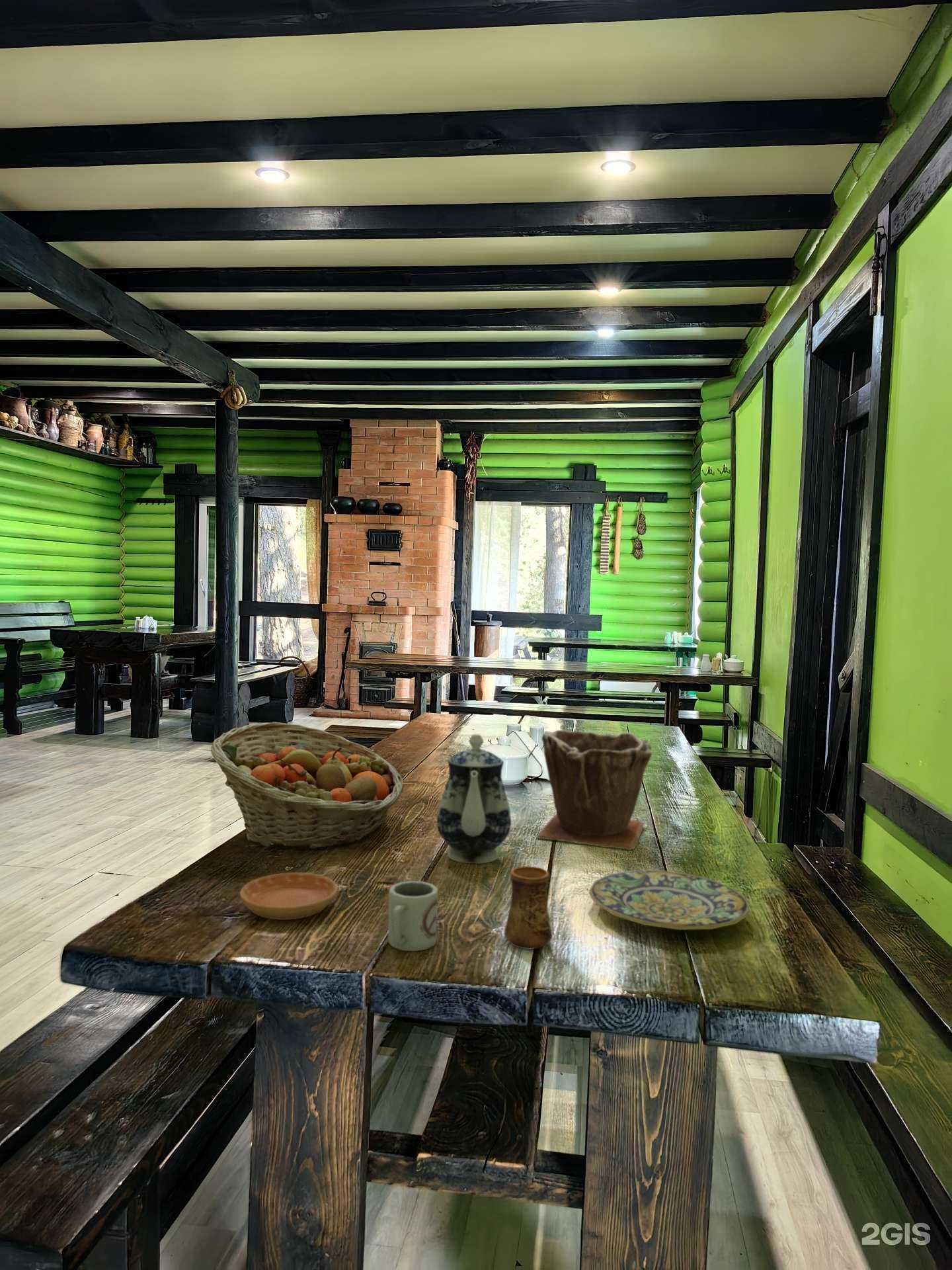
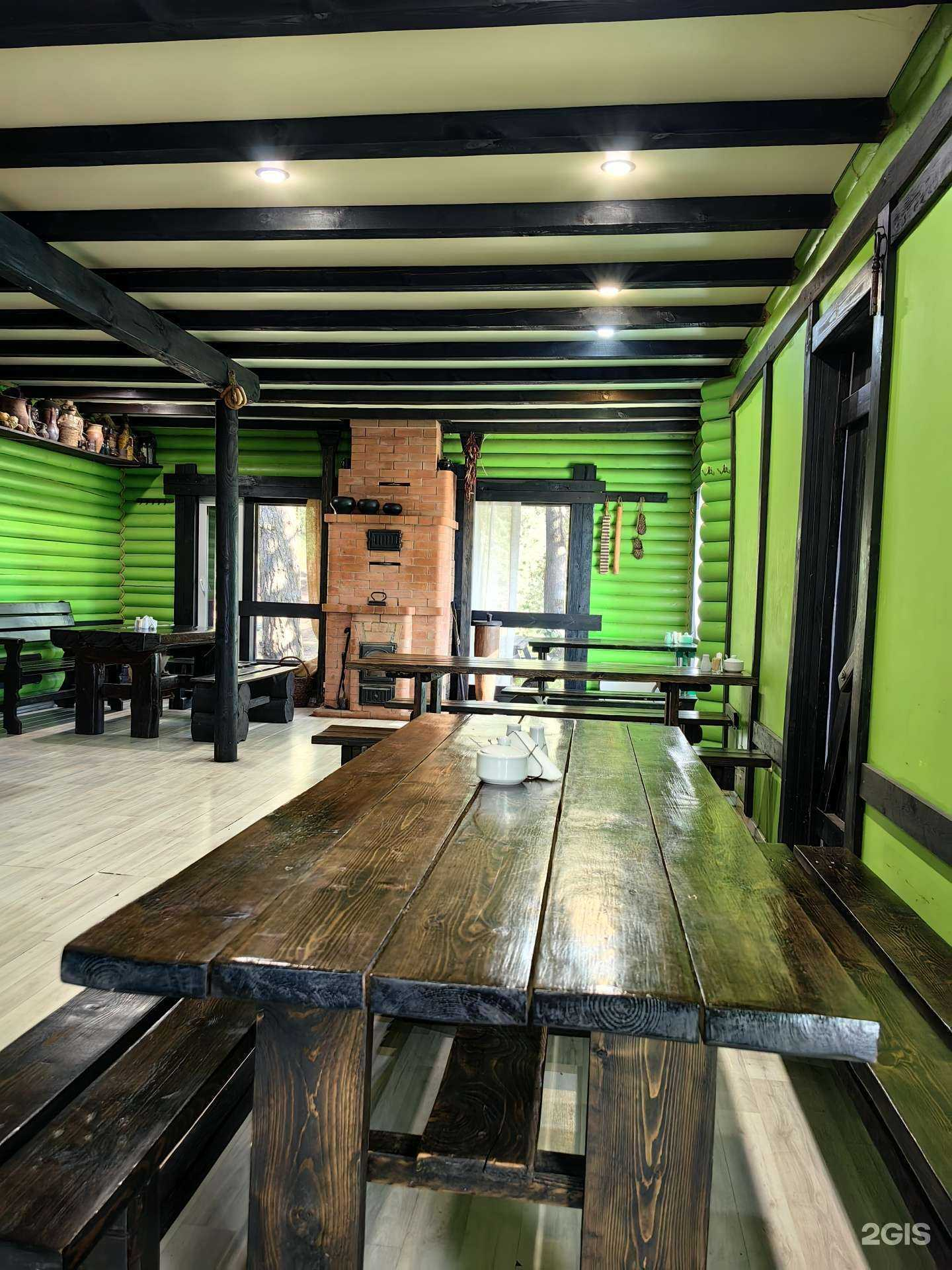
- plate [588,870,750,931]
- plant pot [535,730,653,851]
- cup [387,880,439,952]
- saucer [239,872,338,921]
- teapot [436,734,512,865]
- cup [503,865,553,950]
- fruit basket [210,722,405,851]
